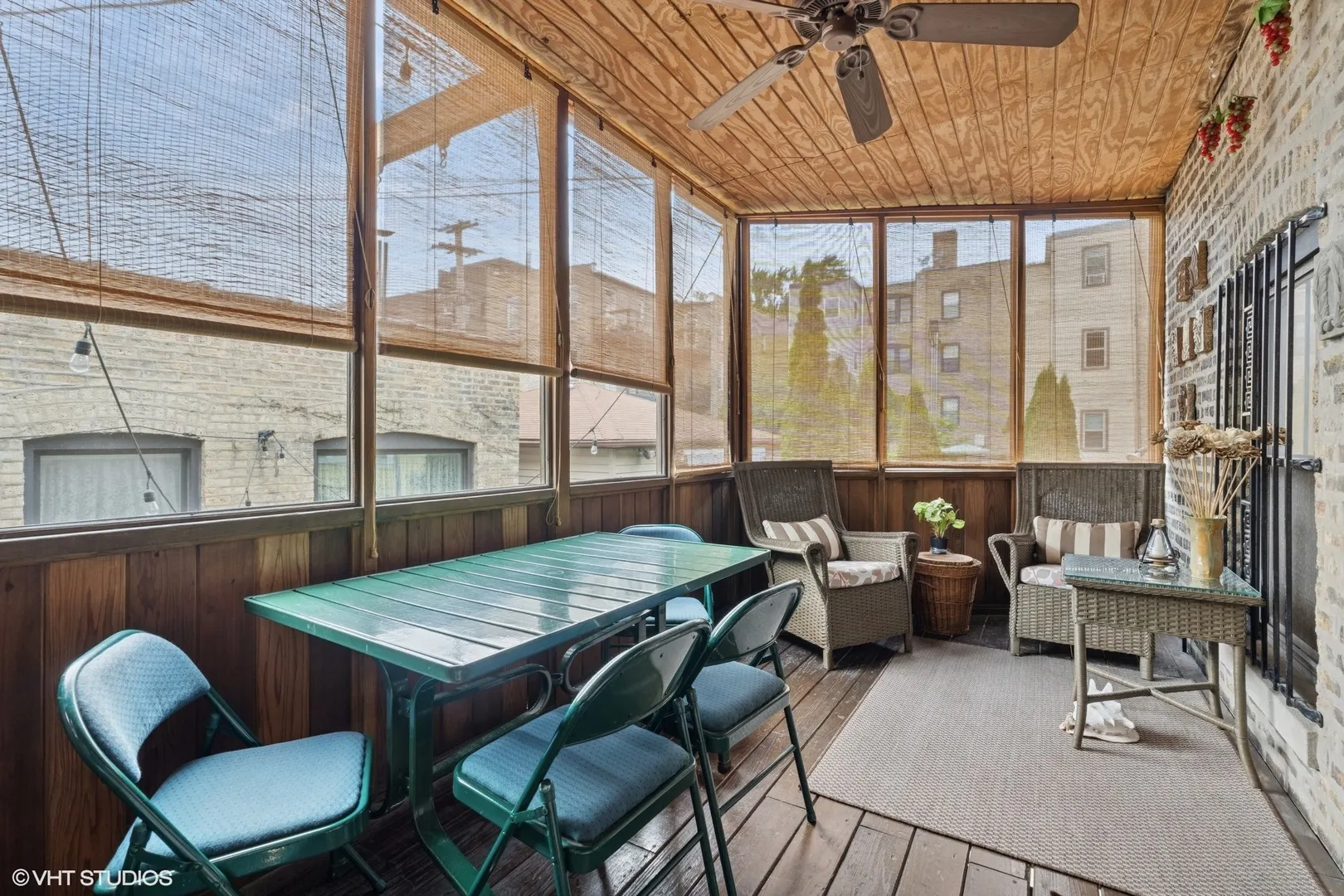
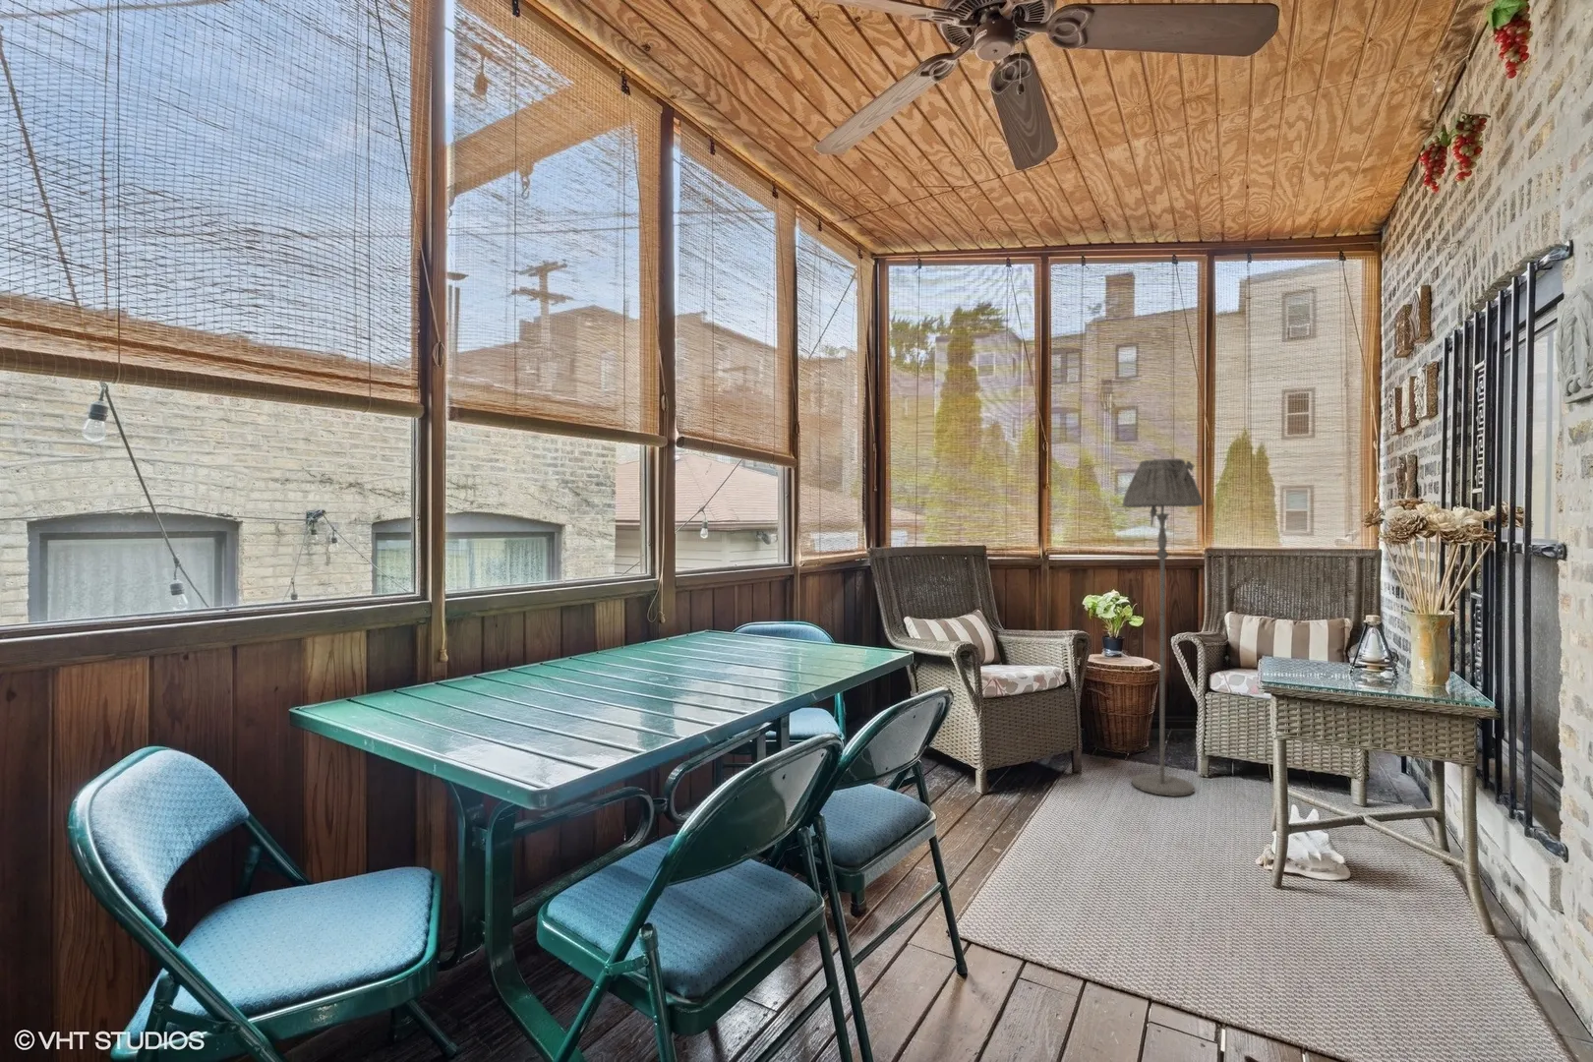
+ floor lamp [1121,459,1204,798]
